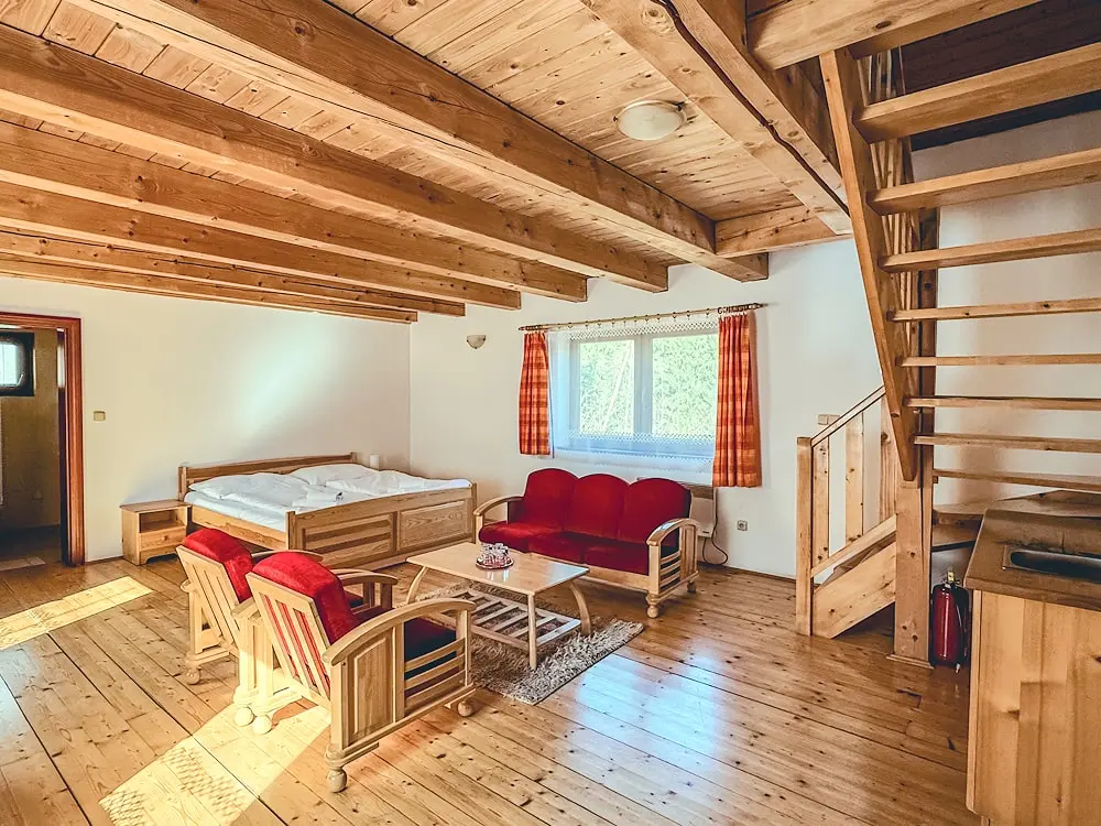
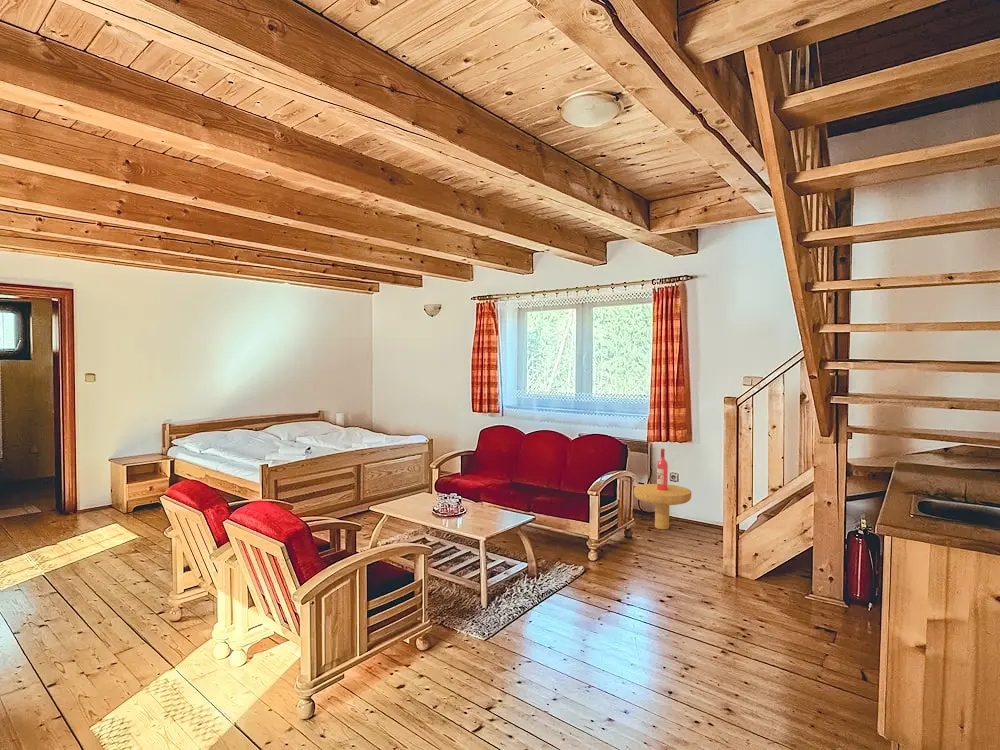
+ side table [633,448,692,530]
